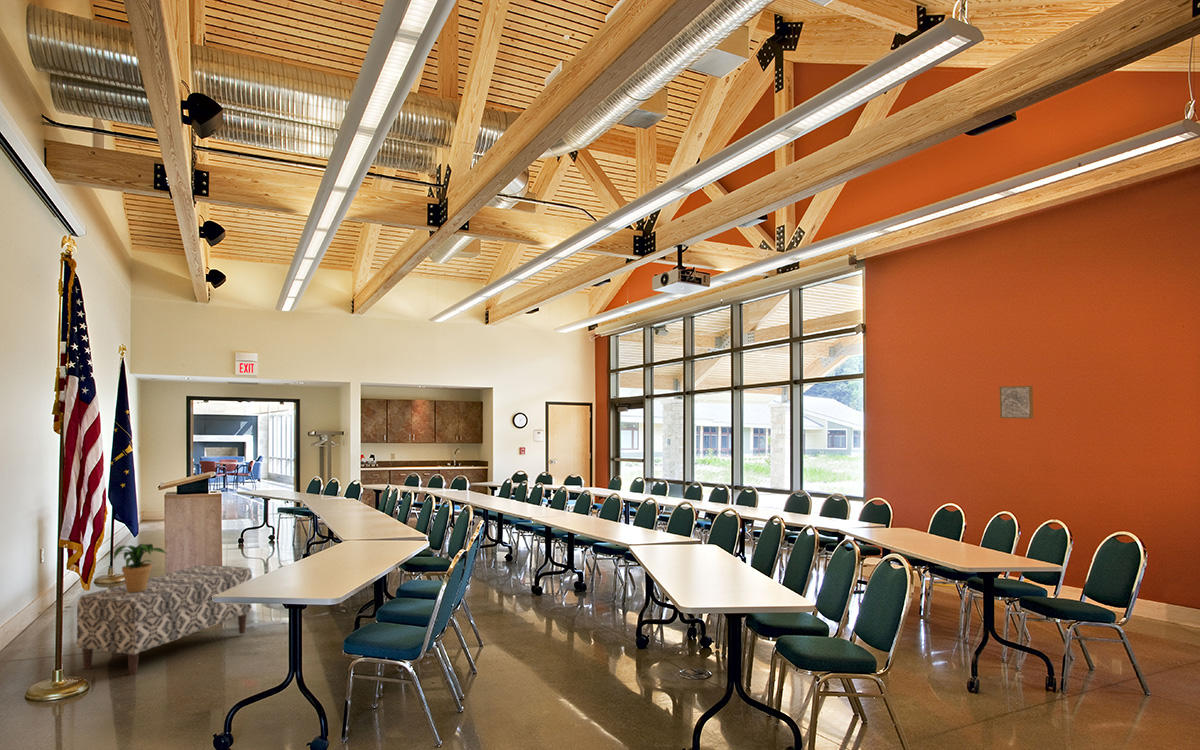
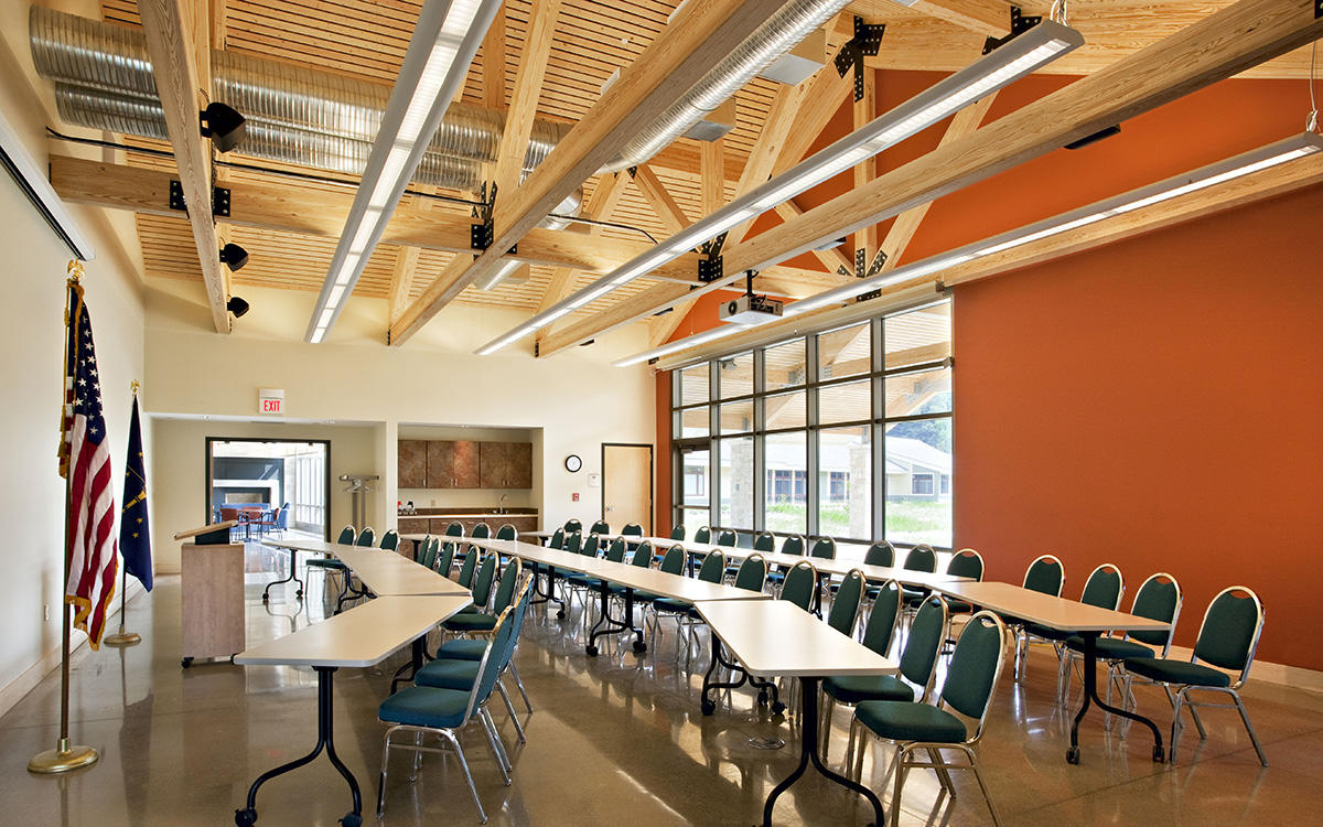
- wall art [998,385,1034,420]
- potted plant [110,543,169,592]
- bench [76,564,253,676]
